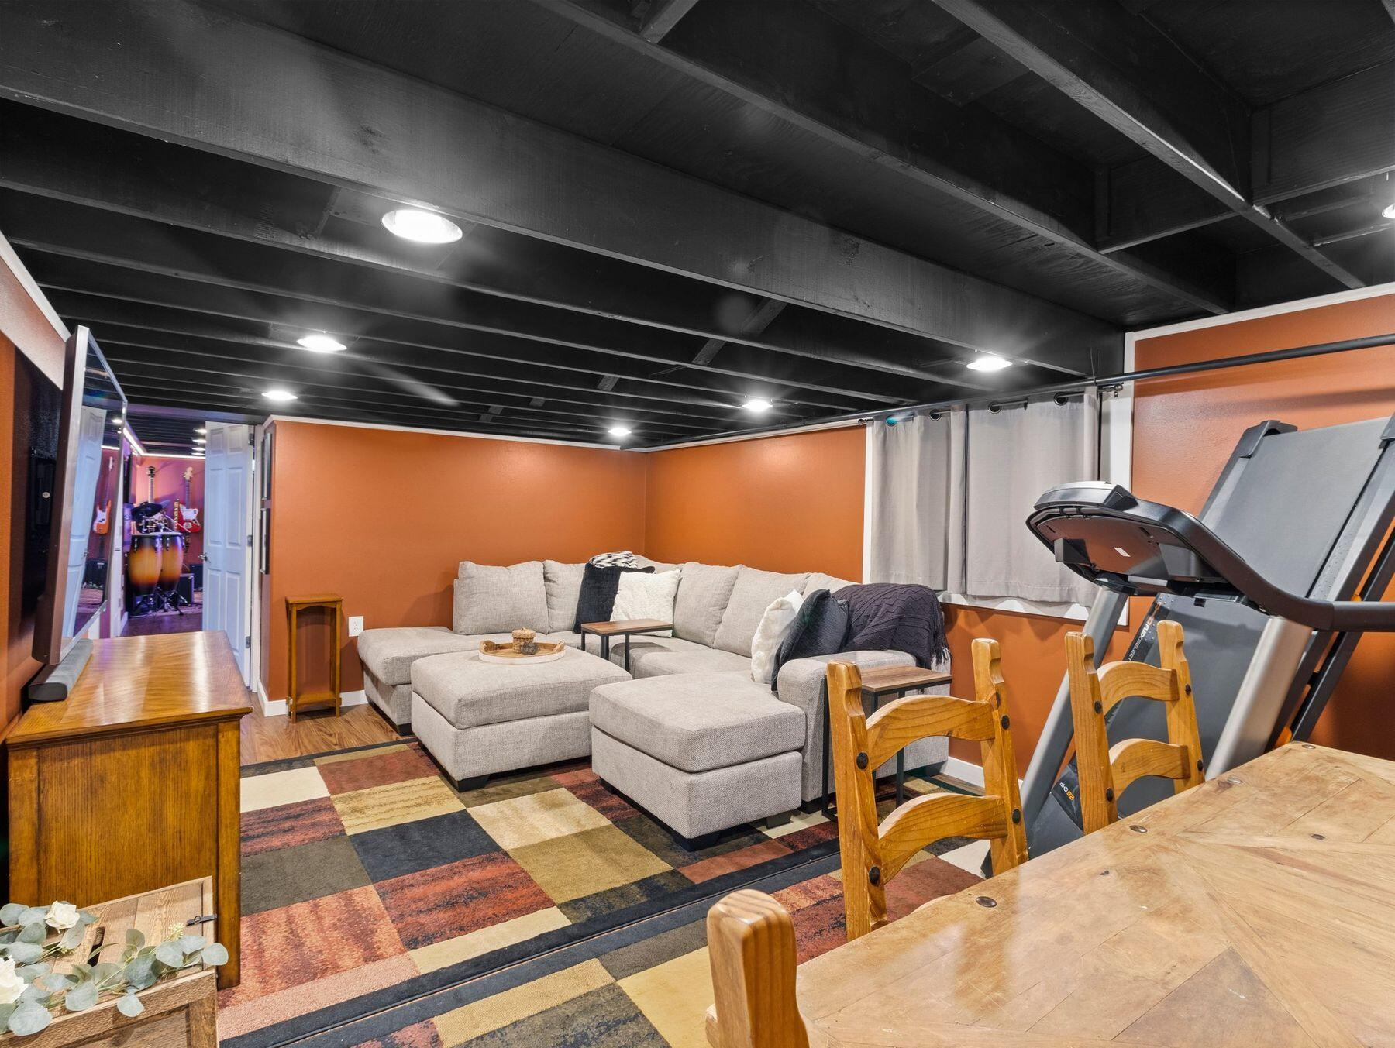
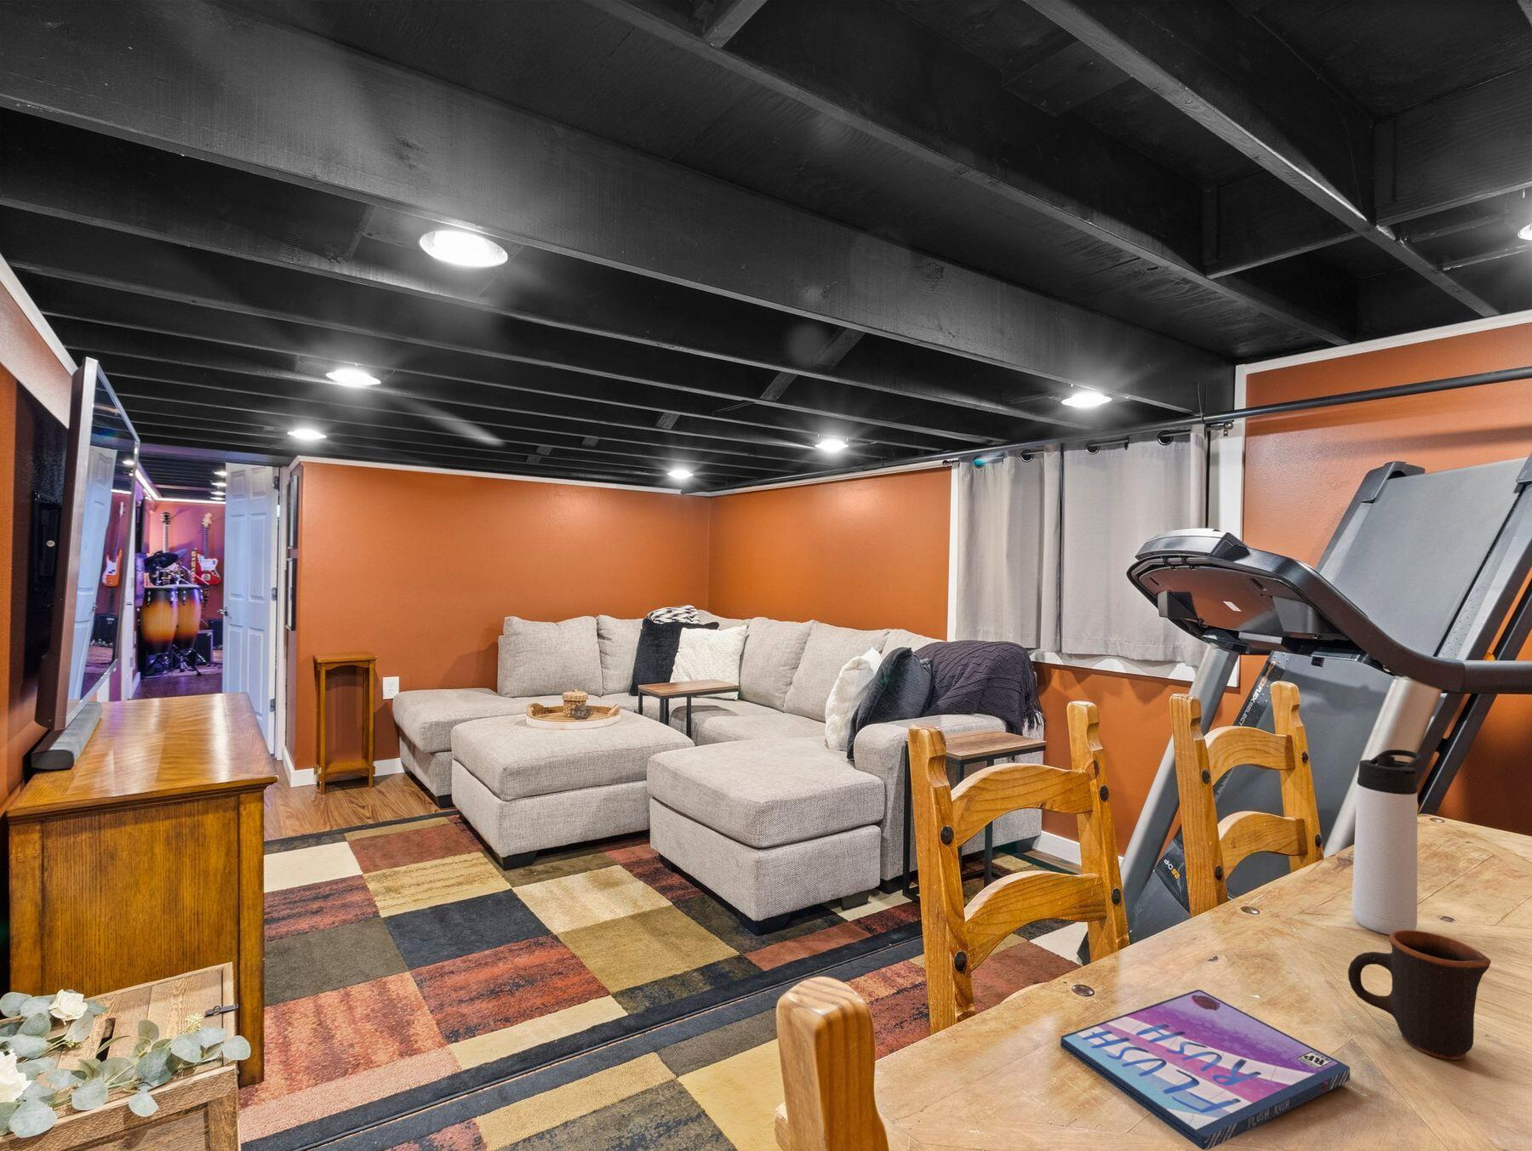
+ mug [1347,930,1491,1060]
+ thermos bottle [1351,748,1421,936]
+ video game case [1059,989,1351,1151]
